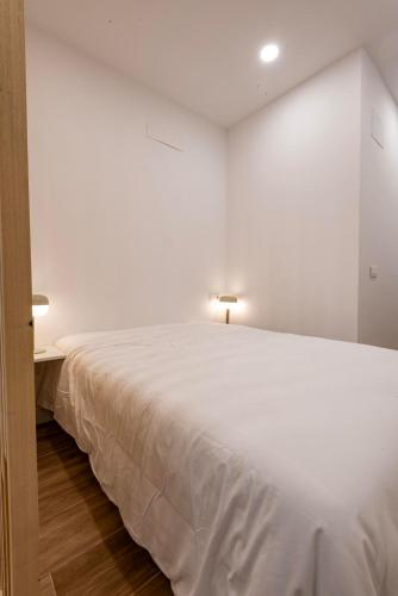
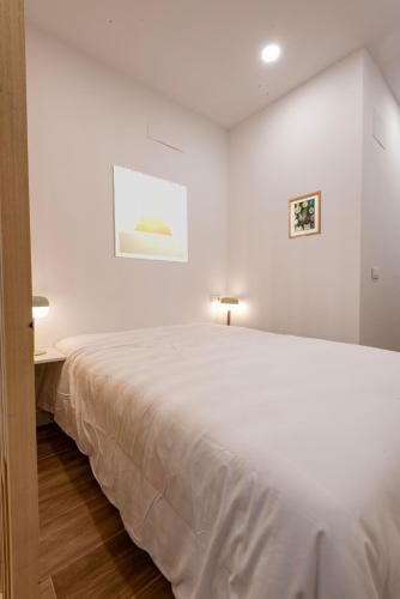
+ wall art [287,189,322,240]
+ wall art [111,164,188,264]
